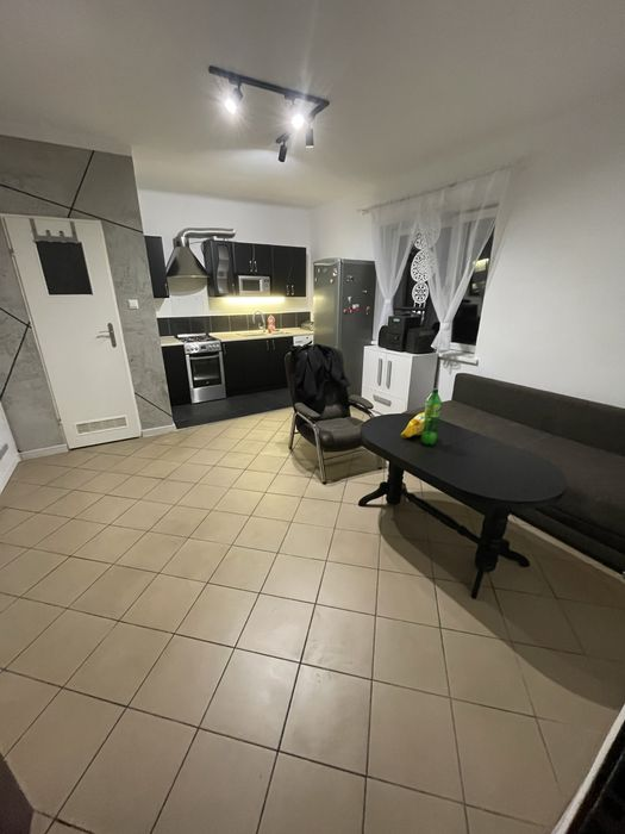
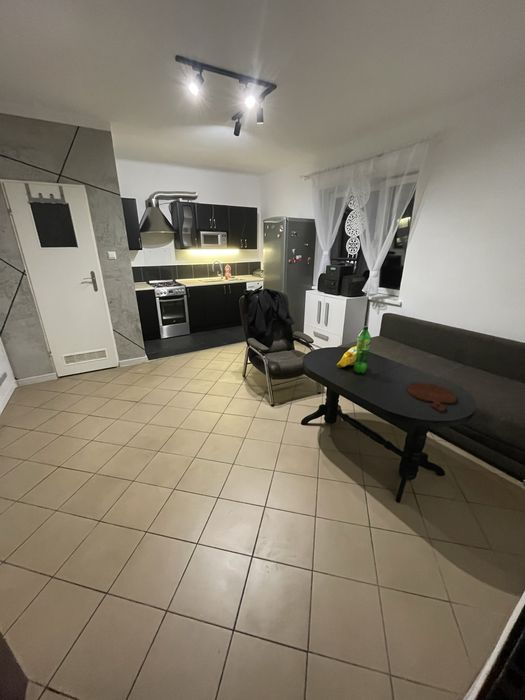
+ cutting board [406,381,457,413]
